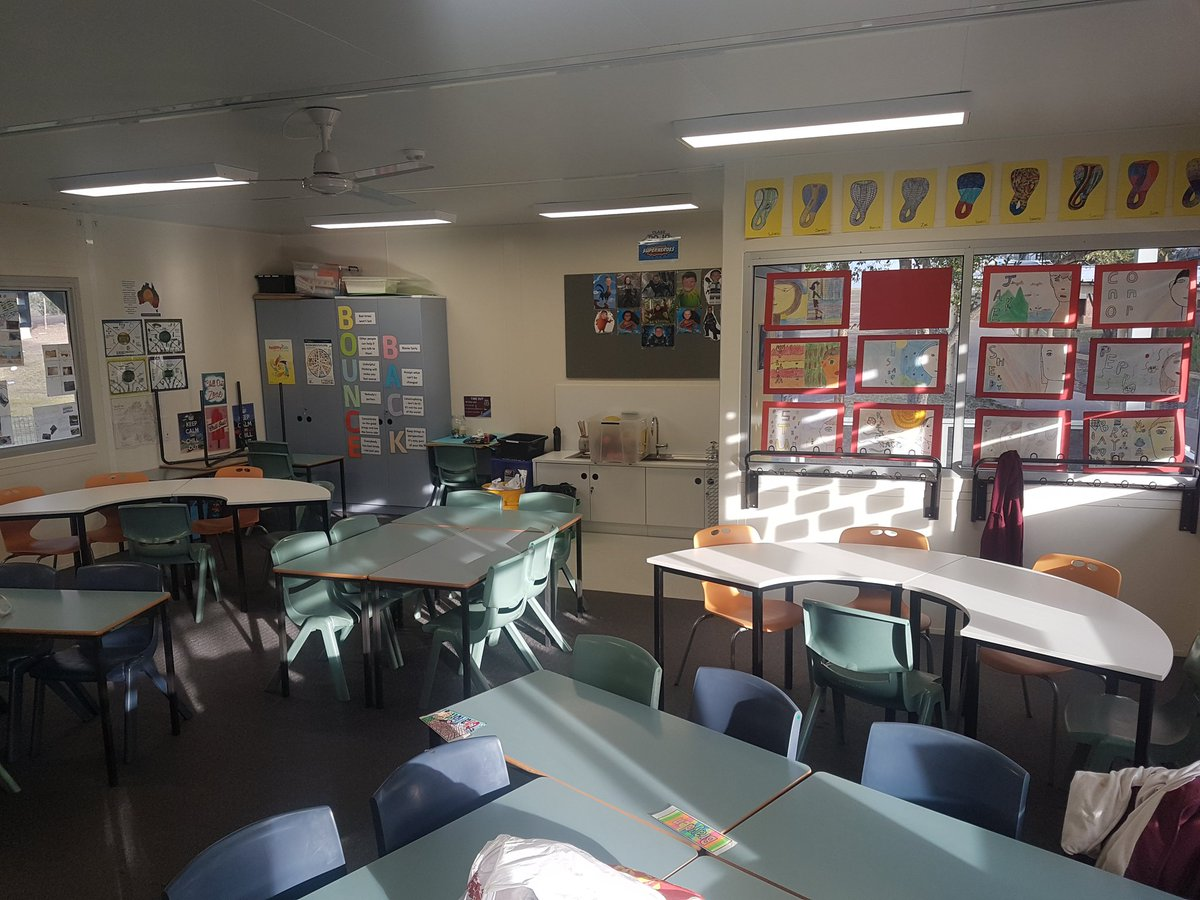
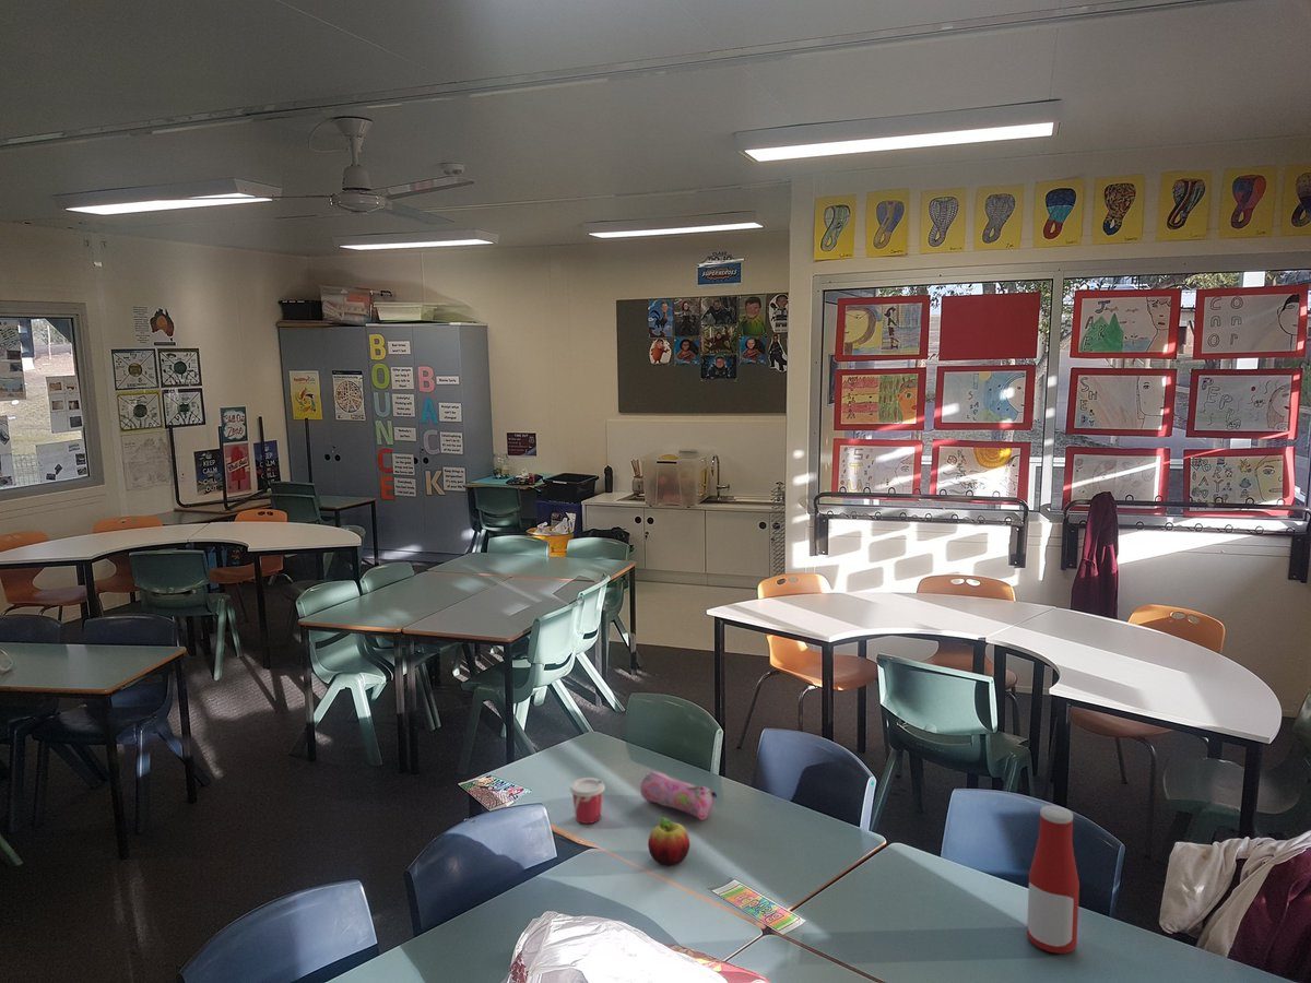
+ pencil case [639,770,718,821]
+ fruit [647,816,690,867]
+ bottle [1026,805,1080,955]
+ cup [568,777,606,825]
